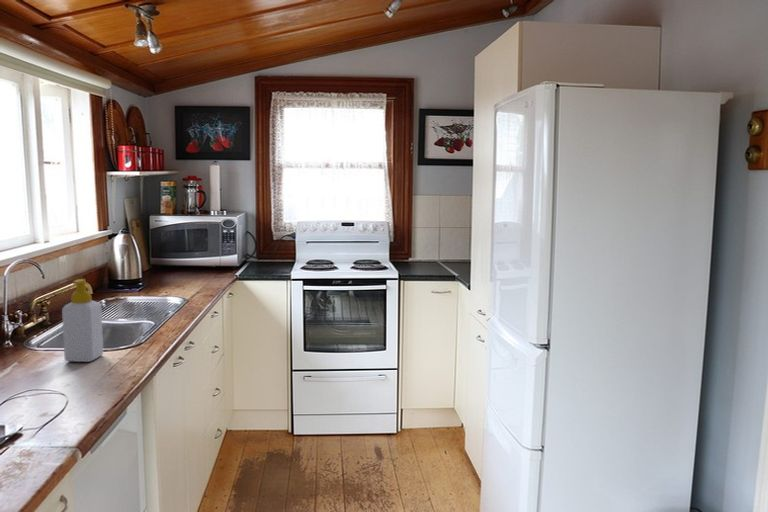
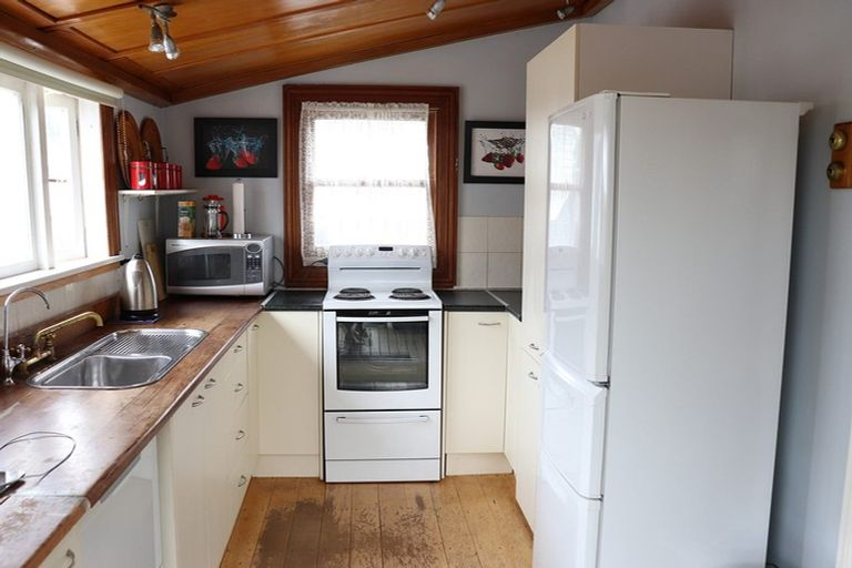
- soap bottle [61,278,104,363]
